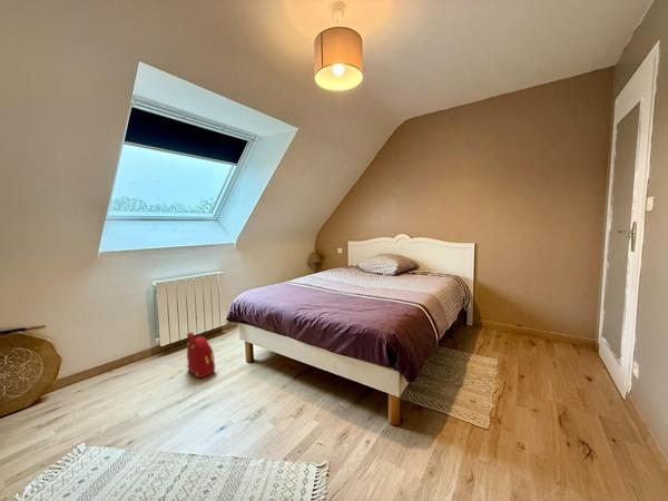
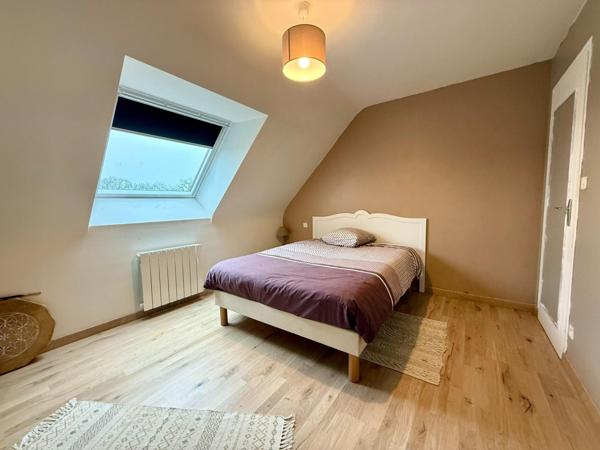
- backpack [185,331,216,379]
